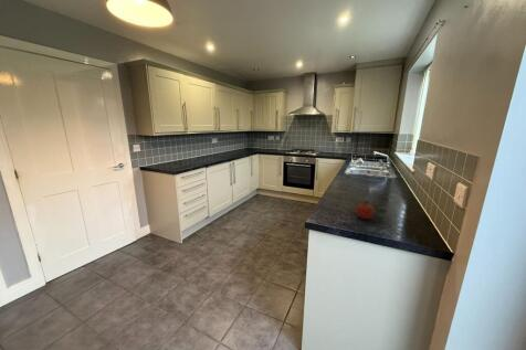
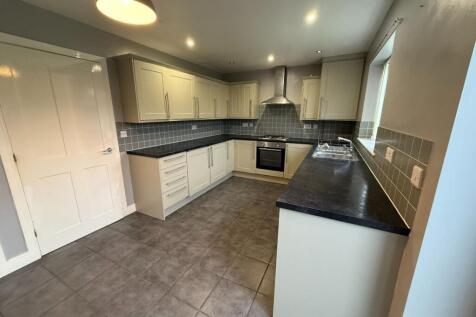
- fruit [355,200,376,220]
